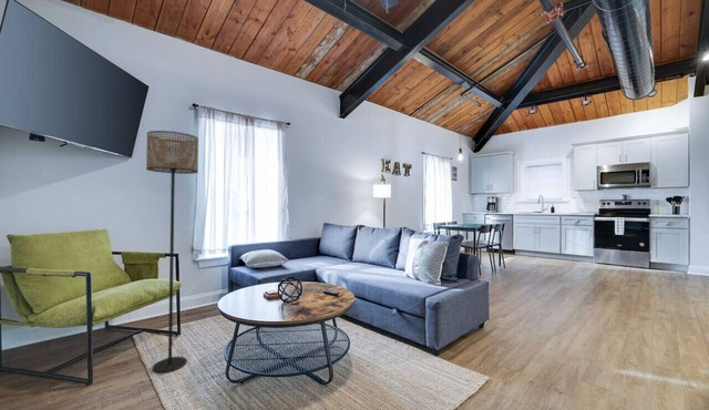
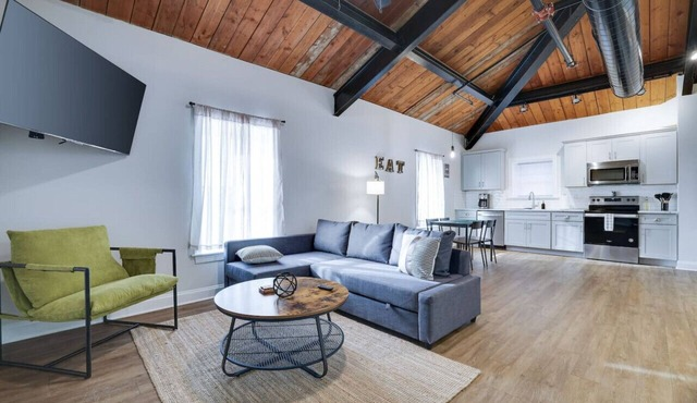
- floor lamp [145,130,199,373]
